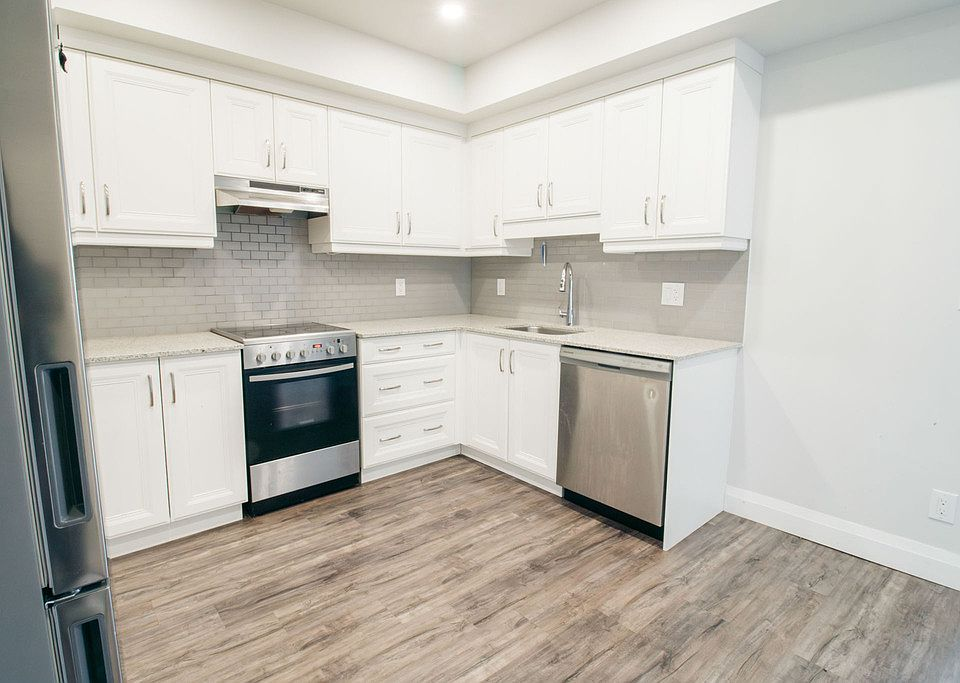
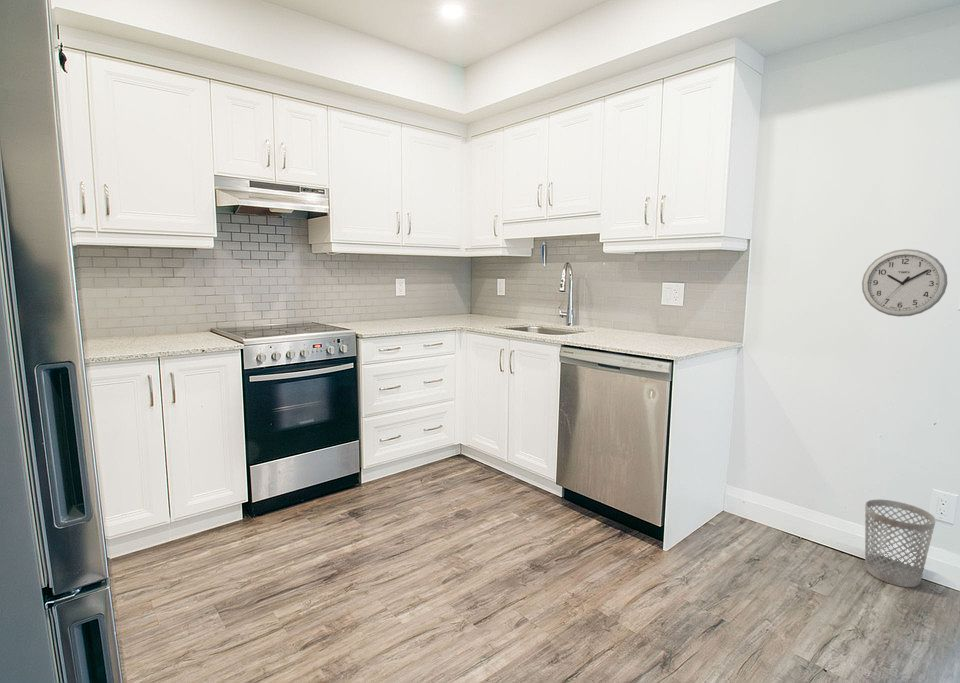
+ wall clock [861,248,948,318]
+ wastebasket [864,498,937,588]
